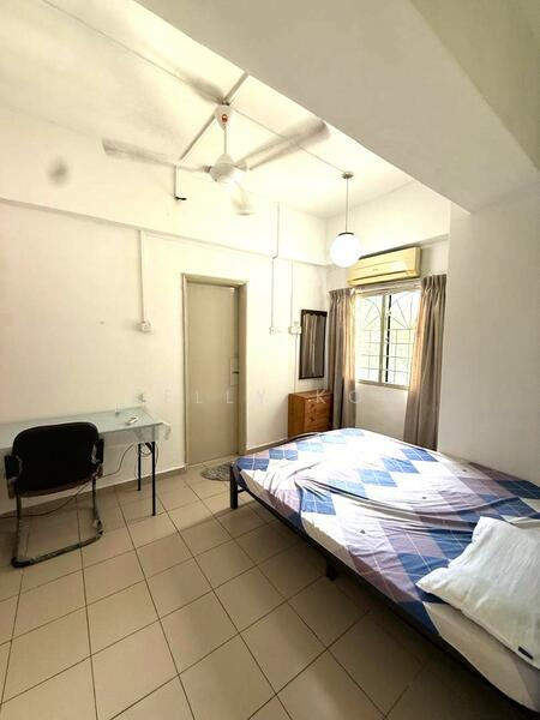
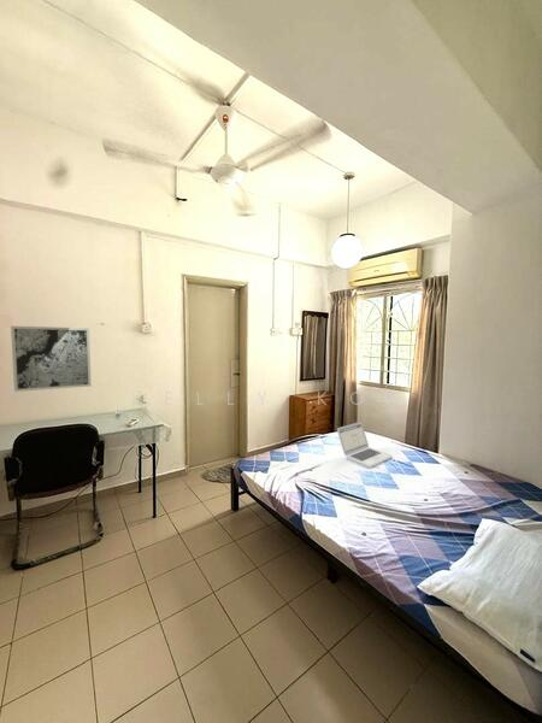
+ laptop [336,421,394,468]
+ wall art [10,325,93,393]
